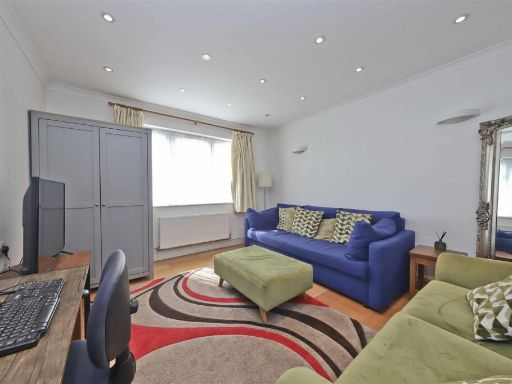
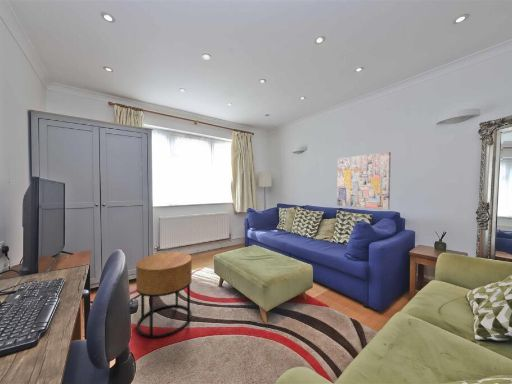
+ side table [135,251,193,339]
+ wall art [336,151,392,210]
